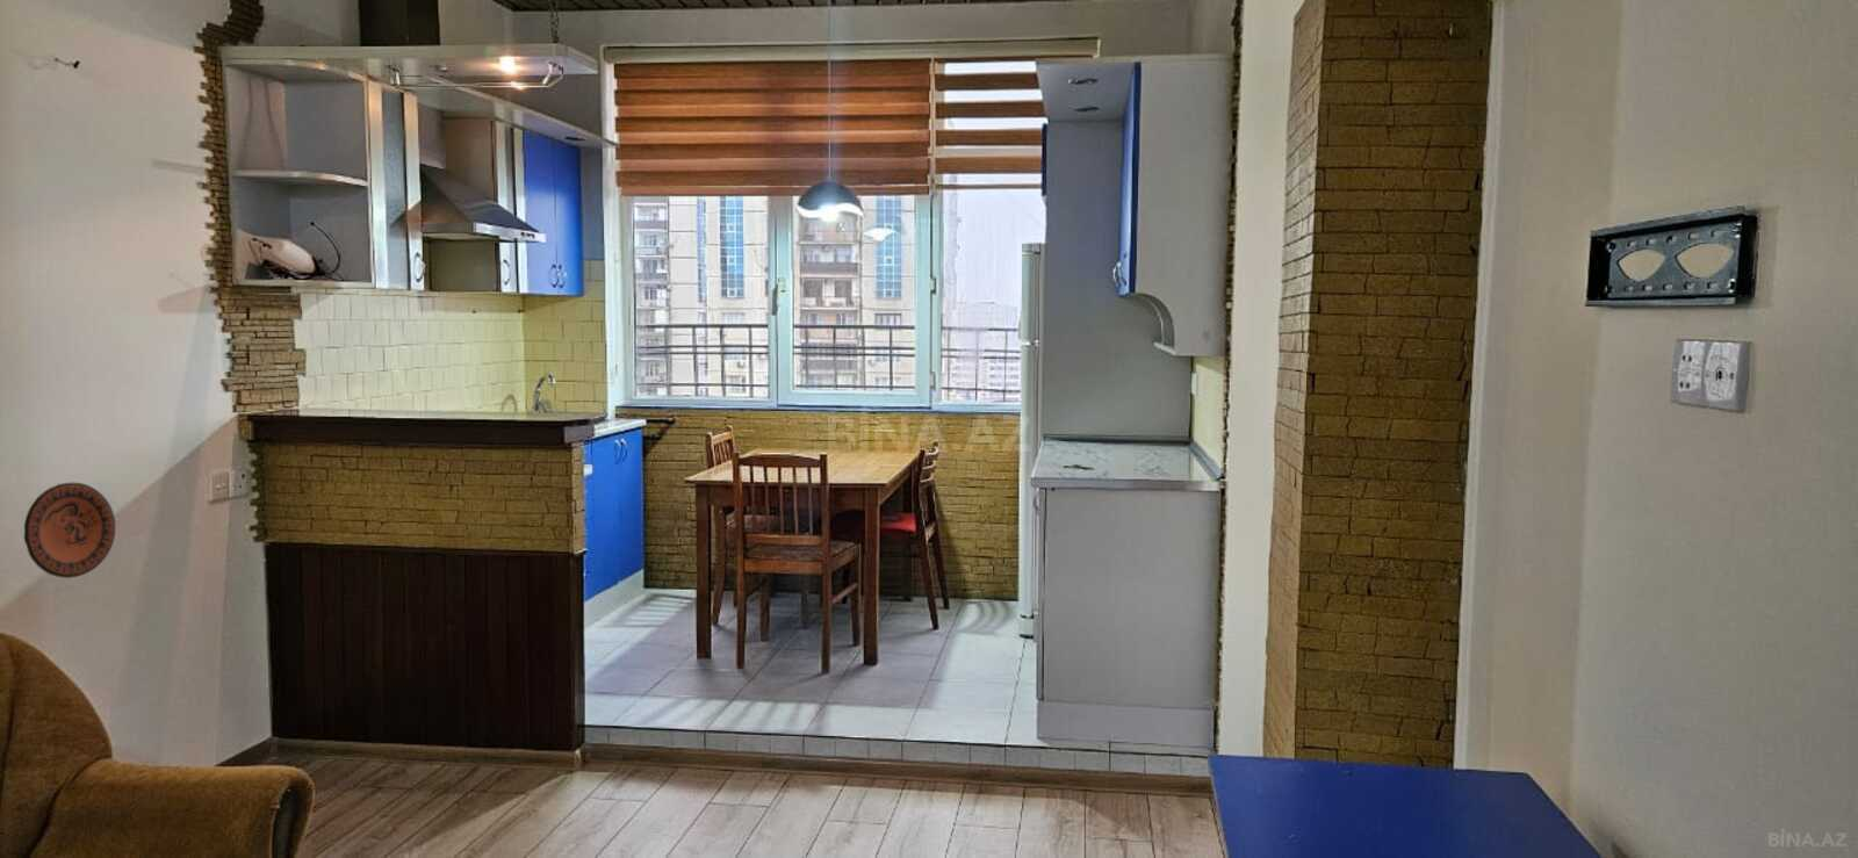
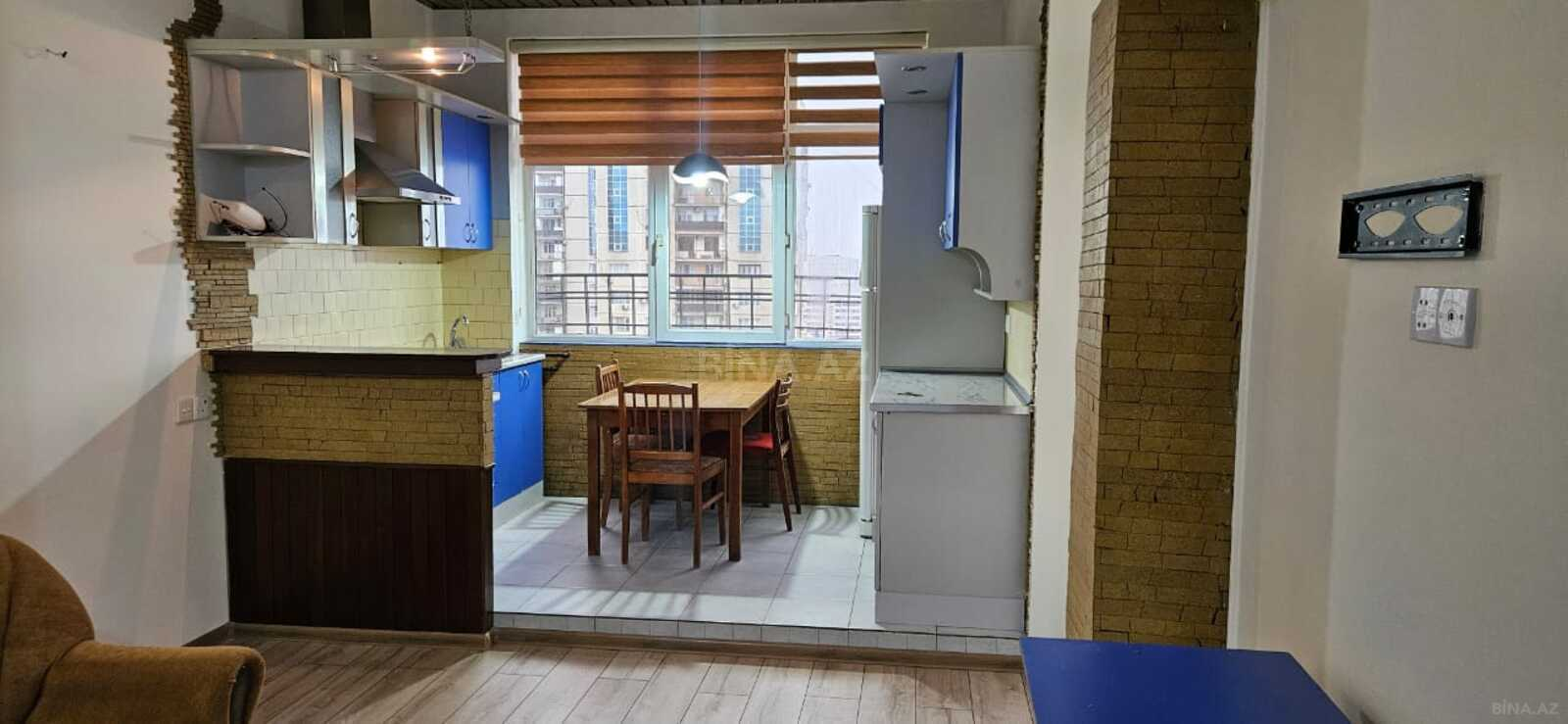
- decorative plate [24,482,116,580]
